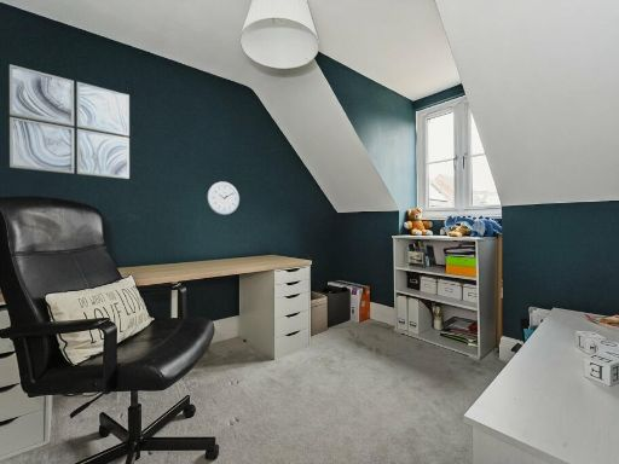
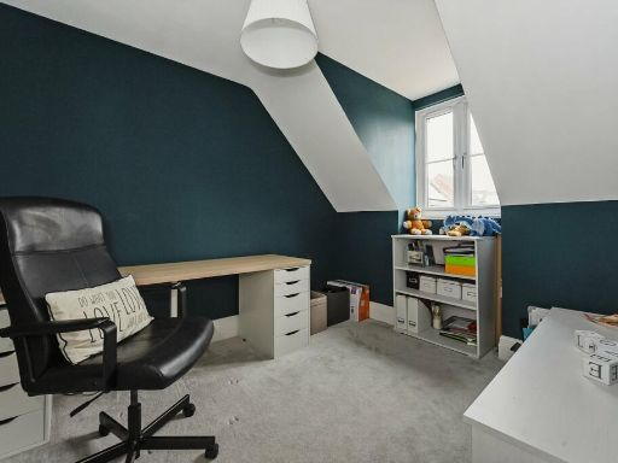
- wall clock [207,180,241,216]
- wall art [8,63,131,180]
